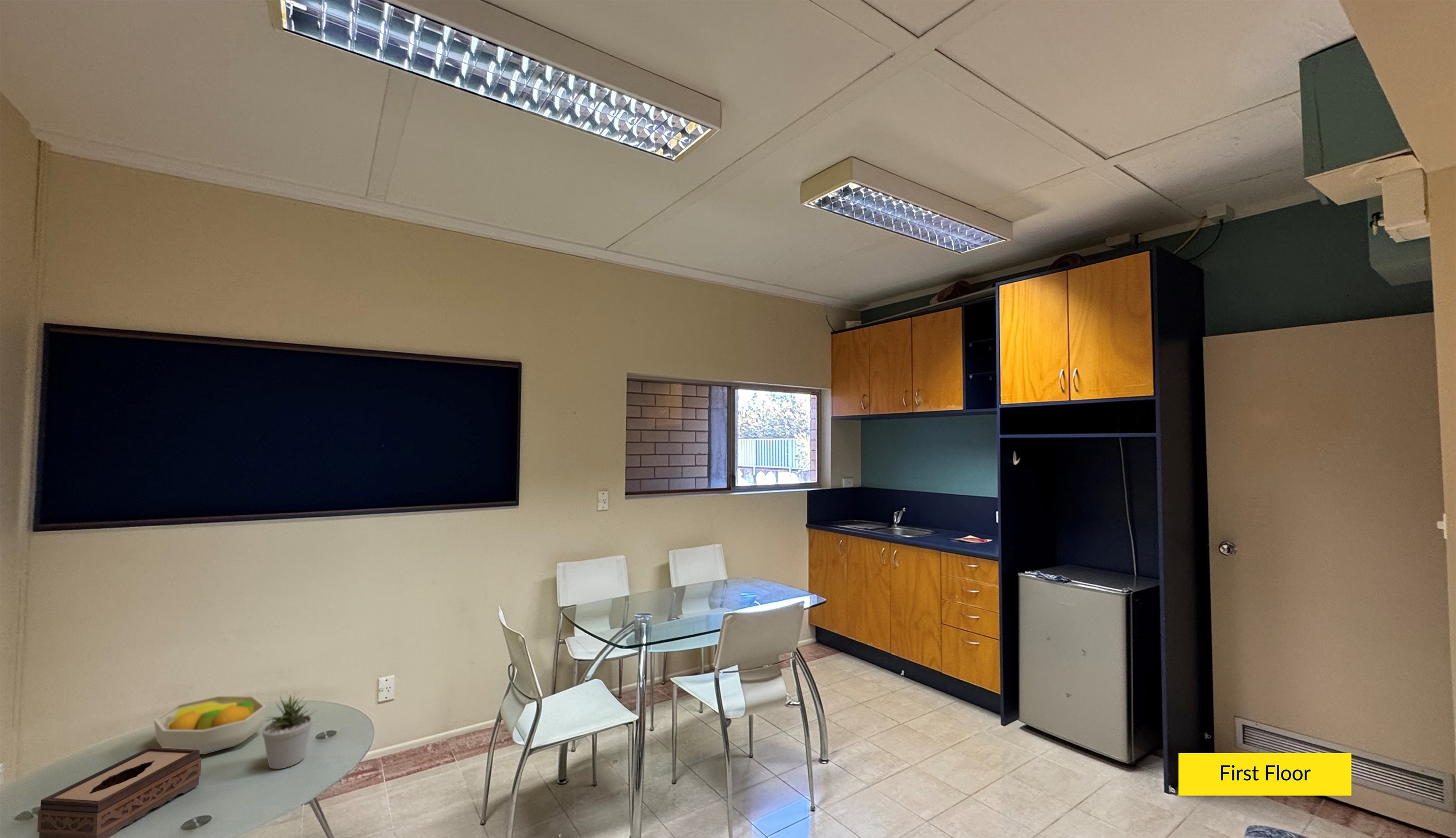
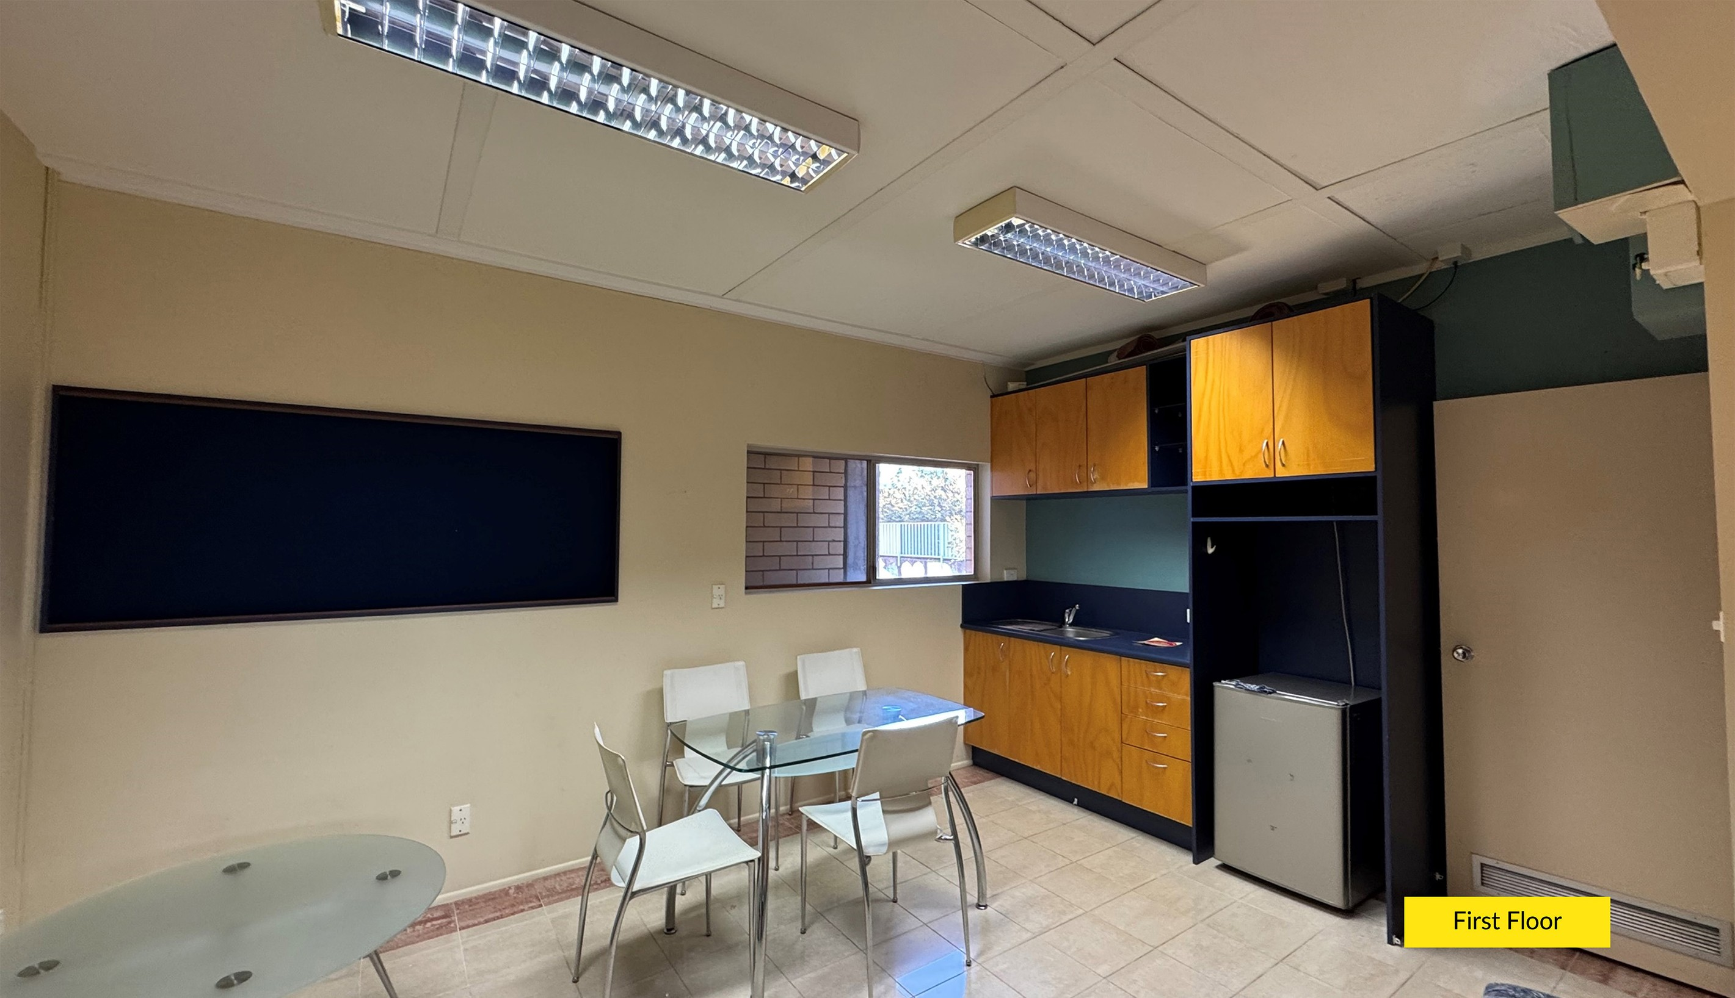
- fruit bowl [153,695,267,755]
- tissue box [37,746,202,838]
- potted plant [261,691,317,769]
